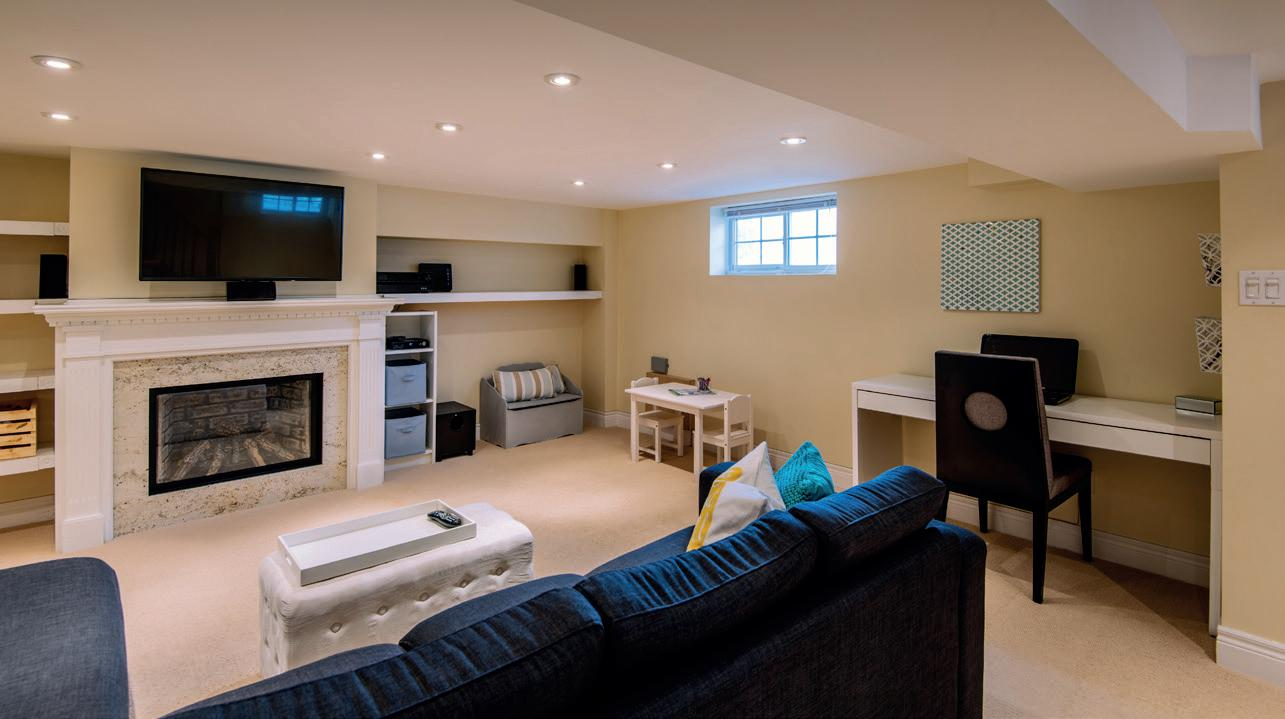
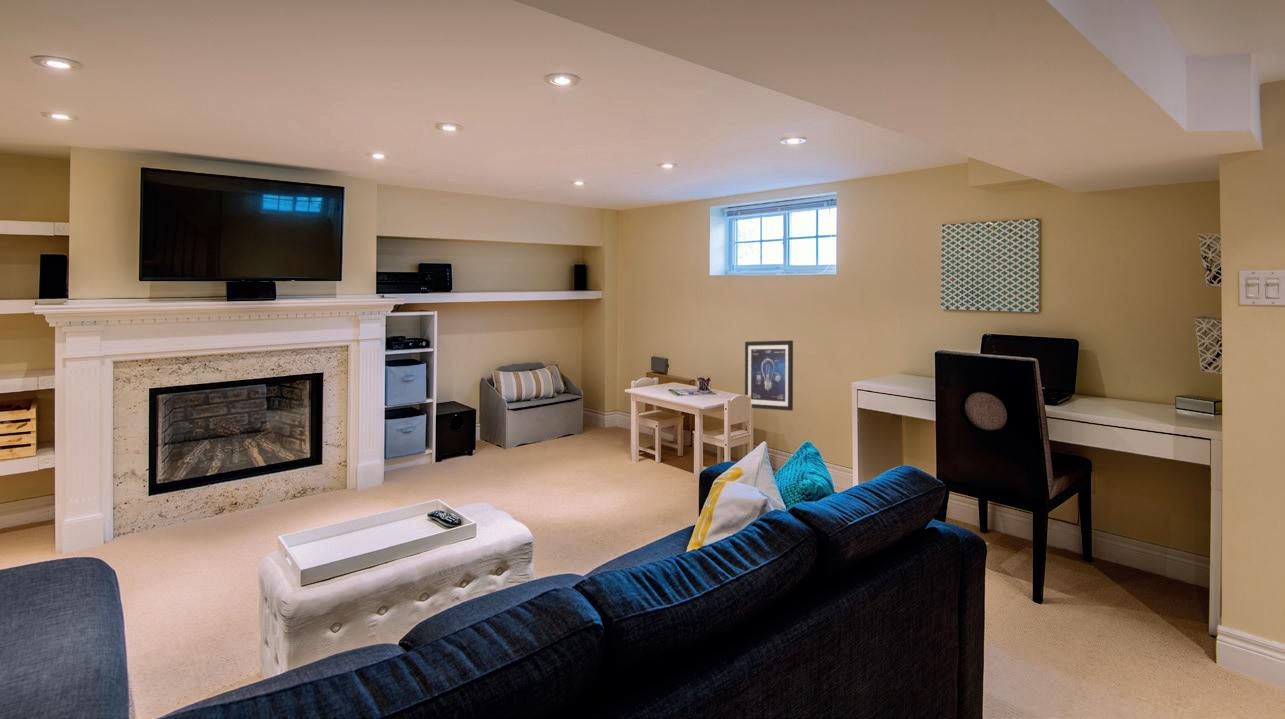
+ wall art [744,339,794,412]
